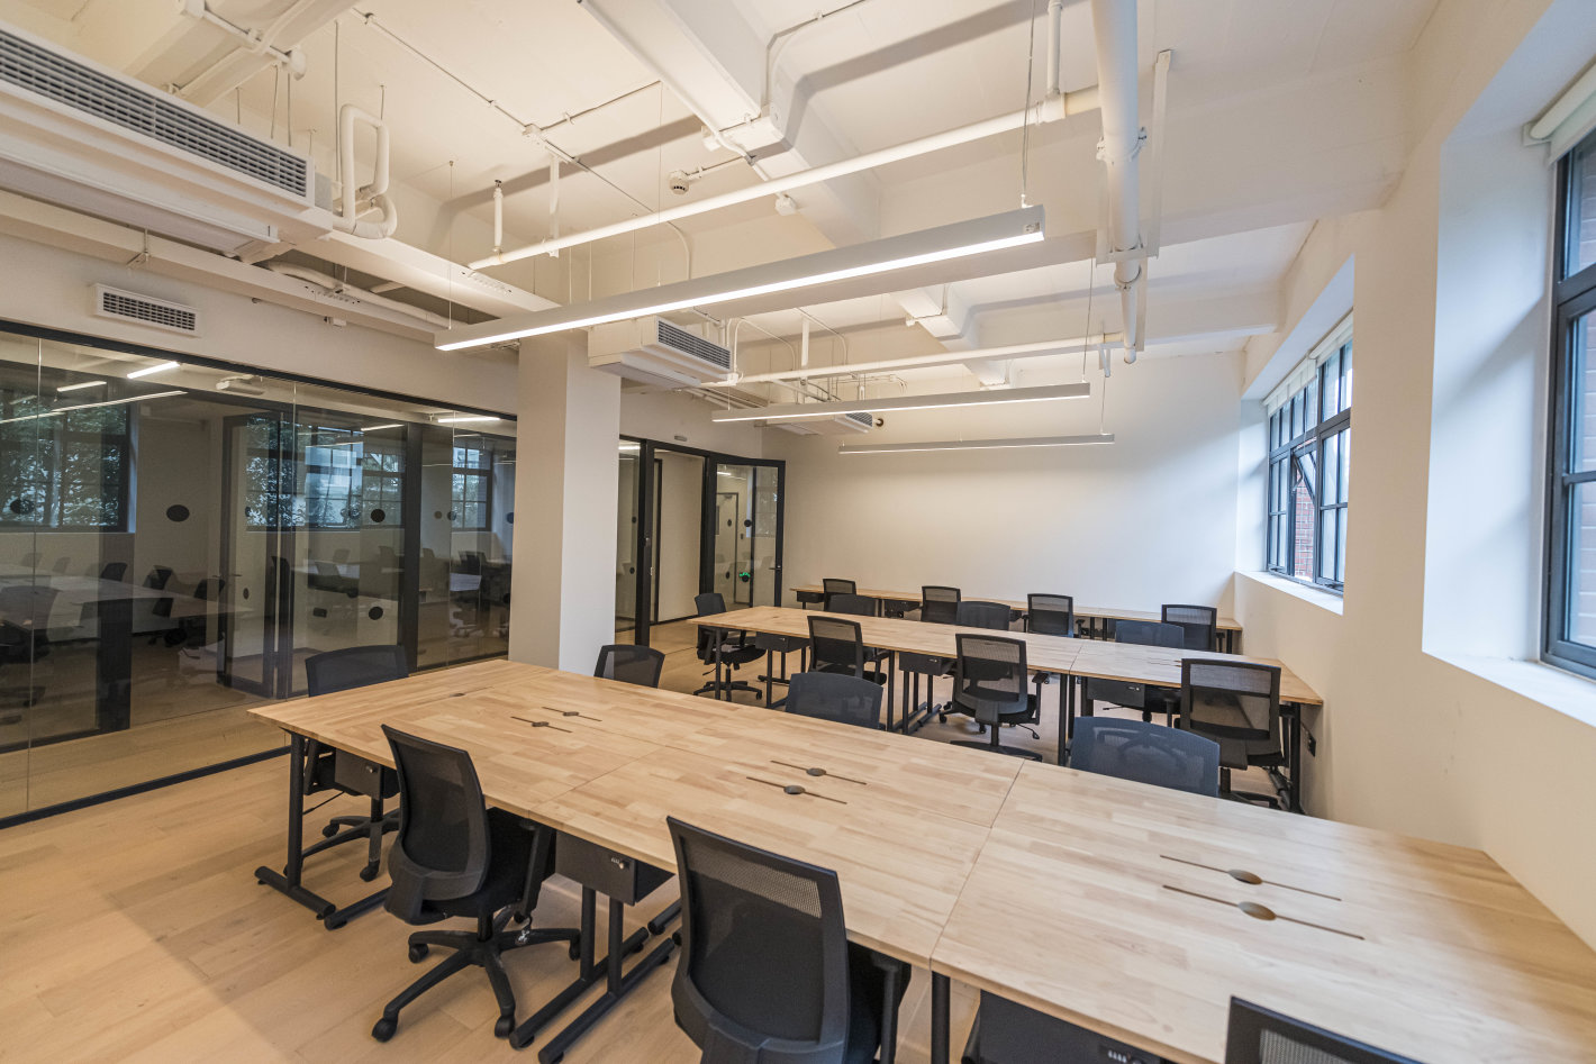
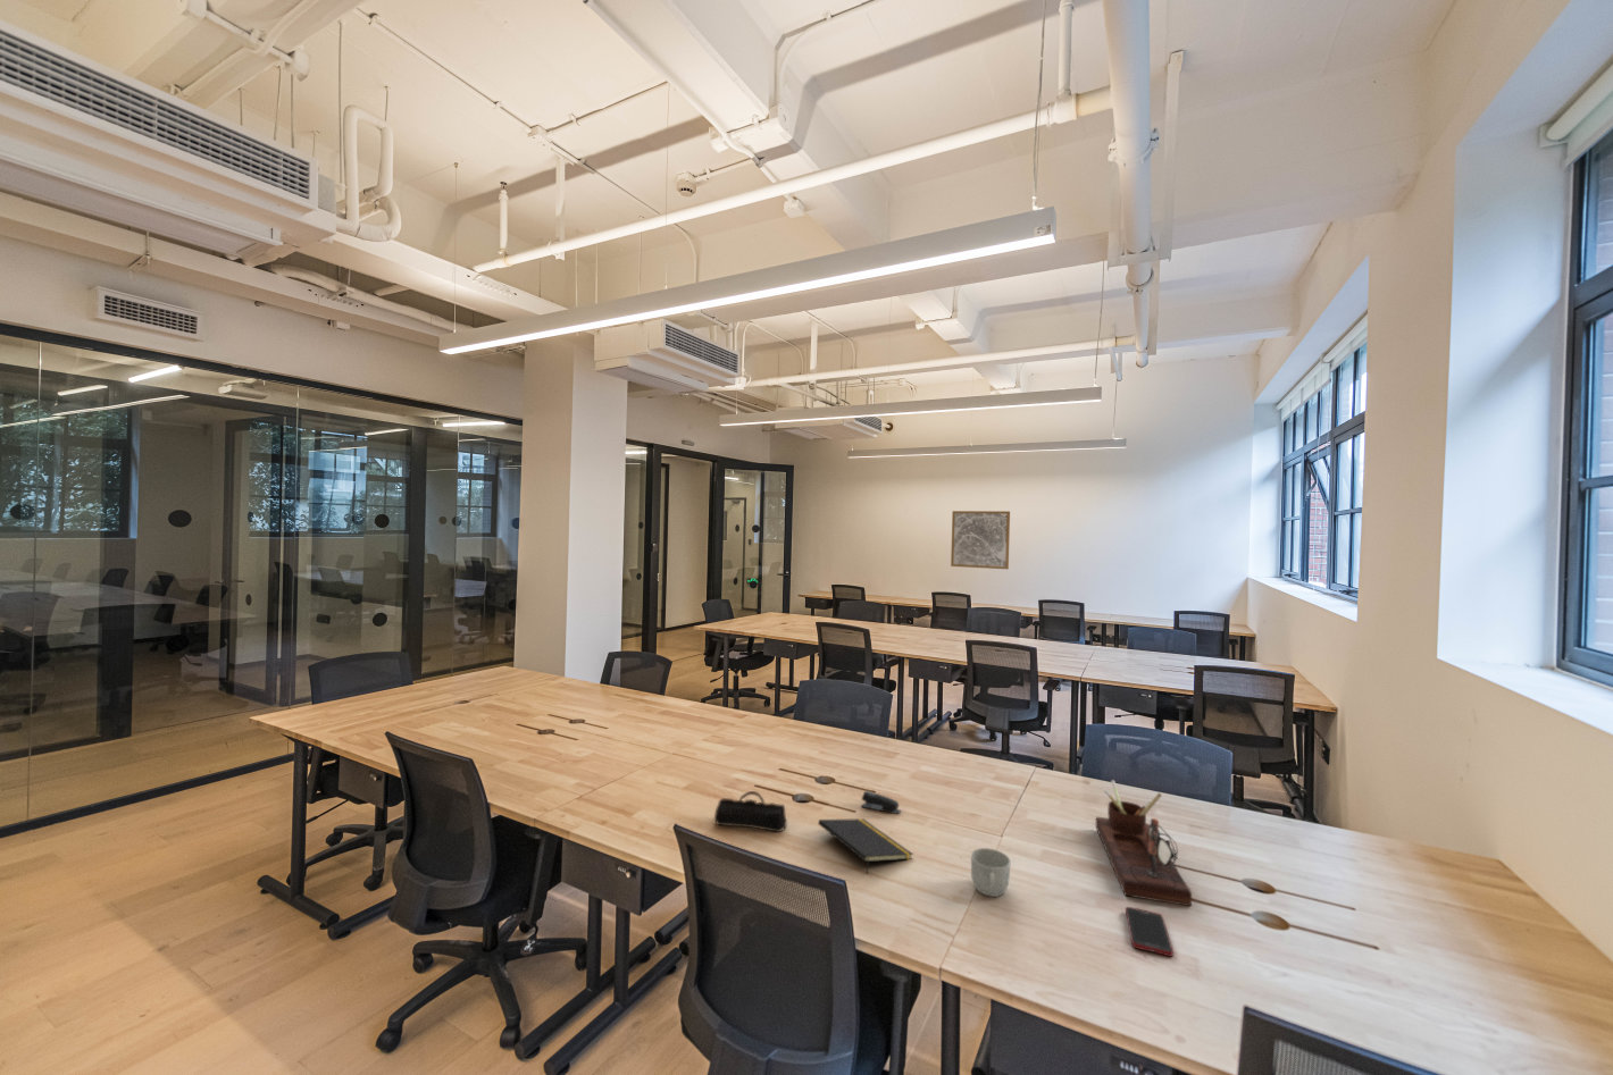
+ pencil case [713,791,788,833]
+ mug [970,847,1011,897]
+ stapler [859,791,903,815]
+ wall art [949,510,1011,570]
+ desk organizer [1095,779,1193,907]
+ cell phone [1125,906,1175,957]
+ notepad [817,817,915,875]
